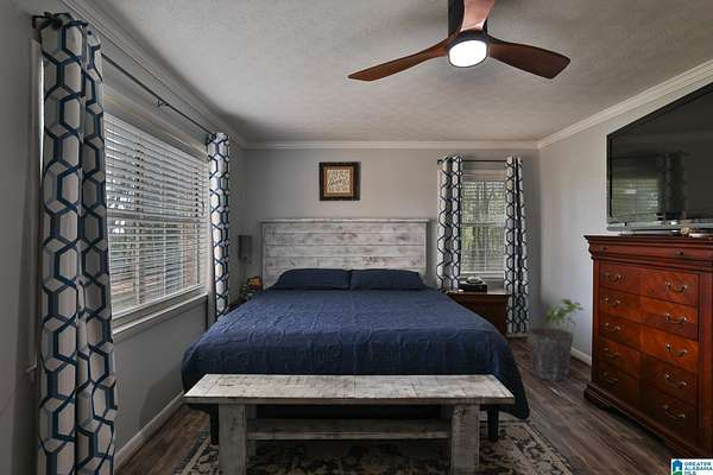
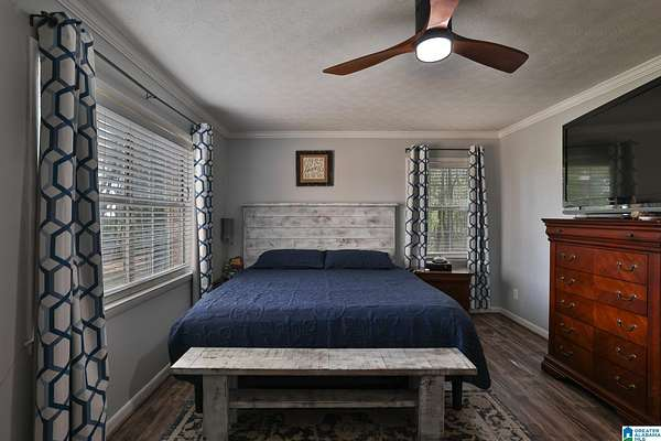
- house plant [544,298,585,357]
- waste bin [525,327,574,381]
